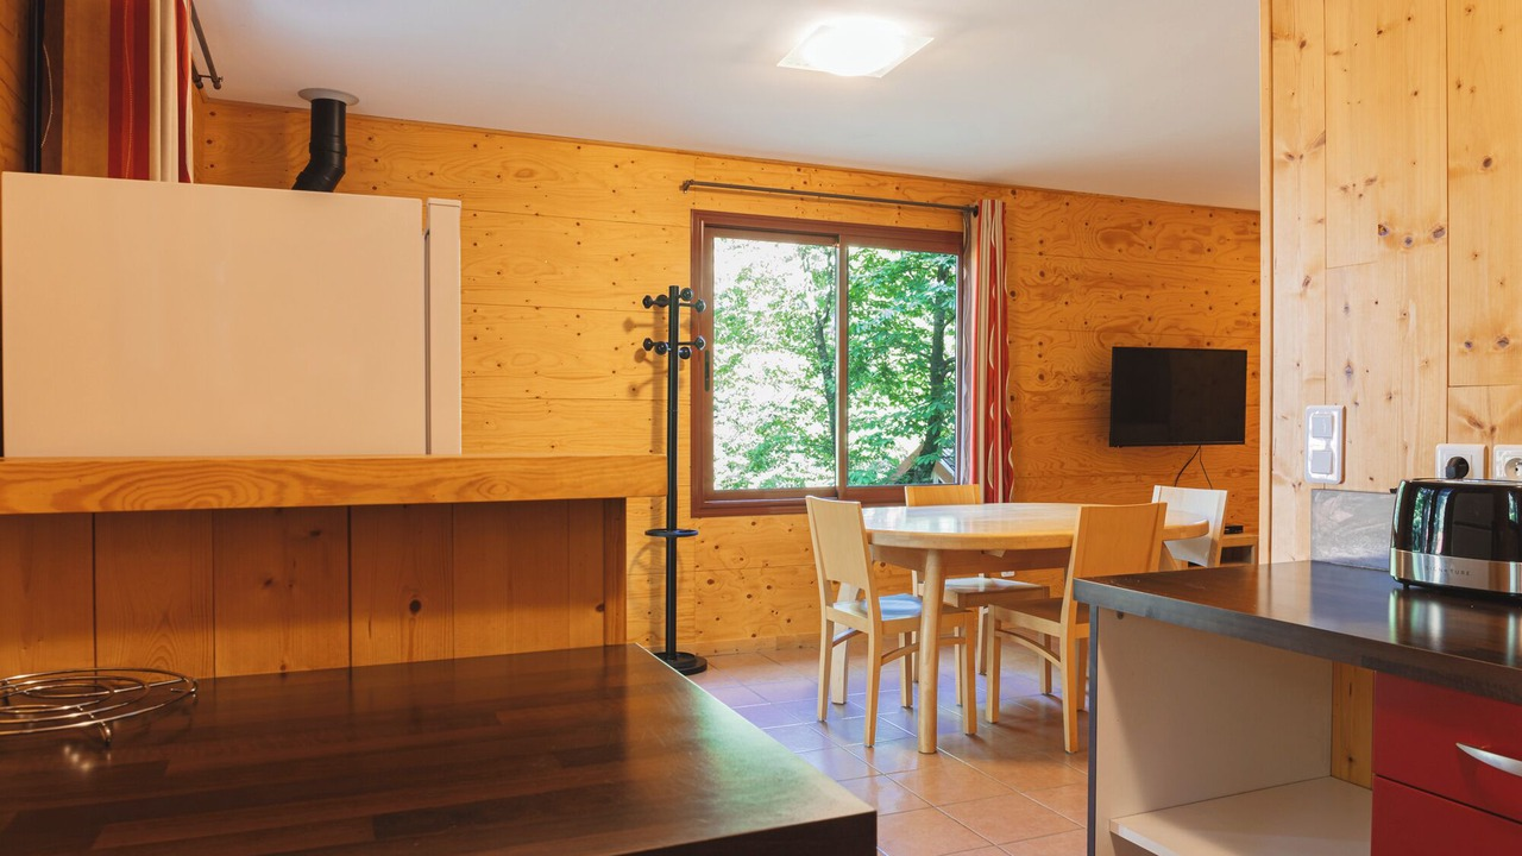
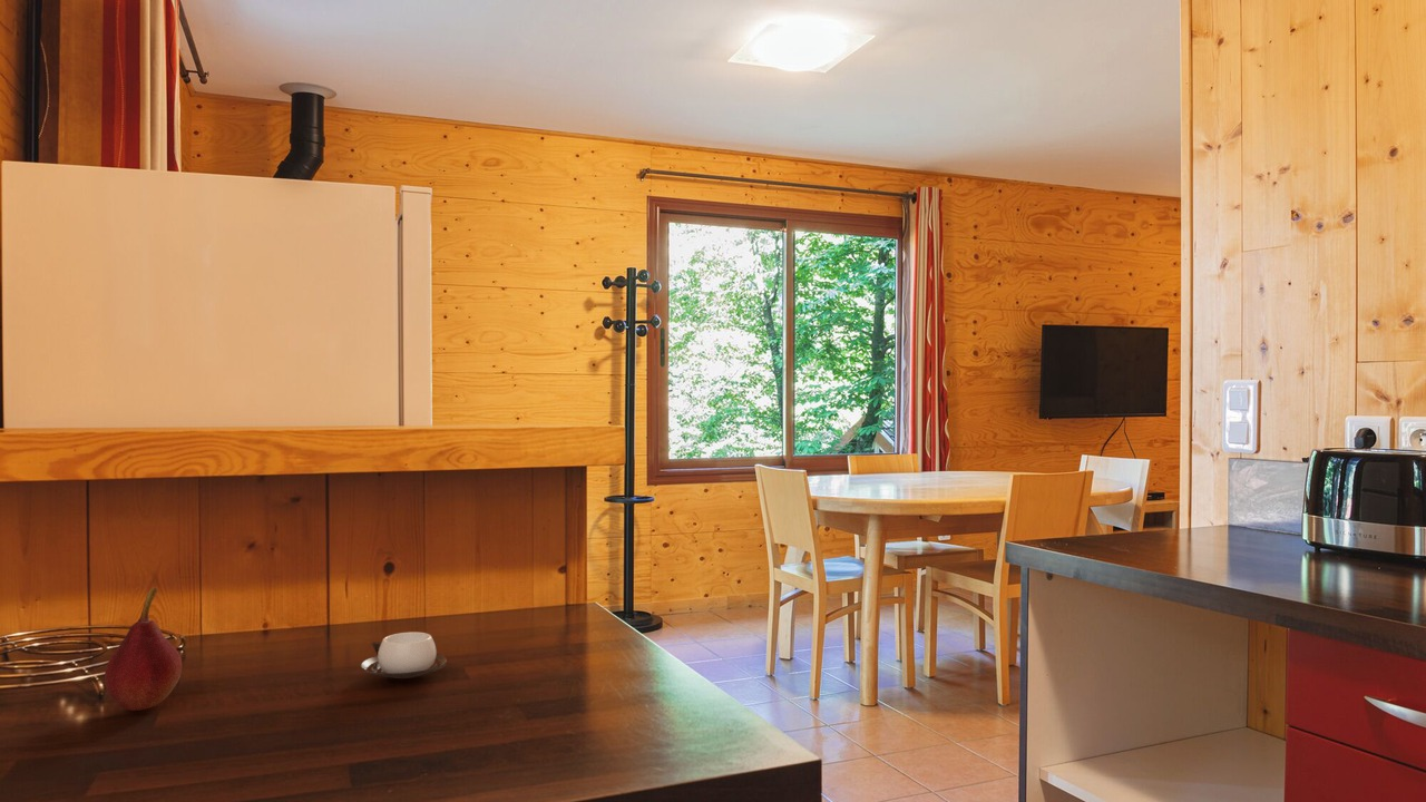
+ fruit [104,586,183,712]
+ cup [360,632,448,679]
